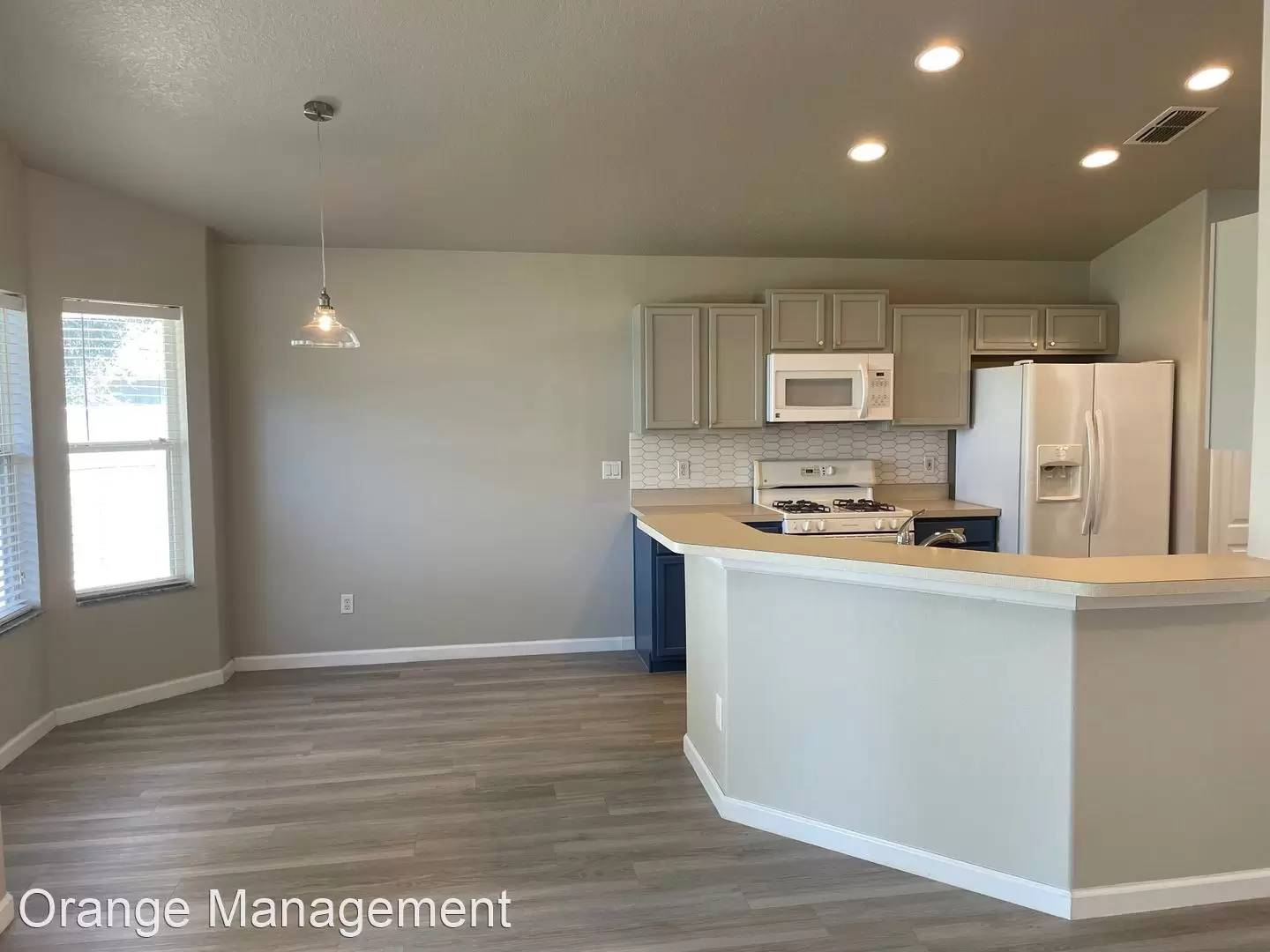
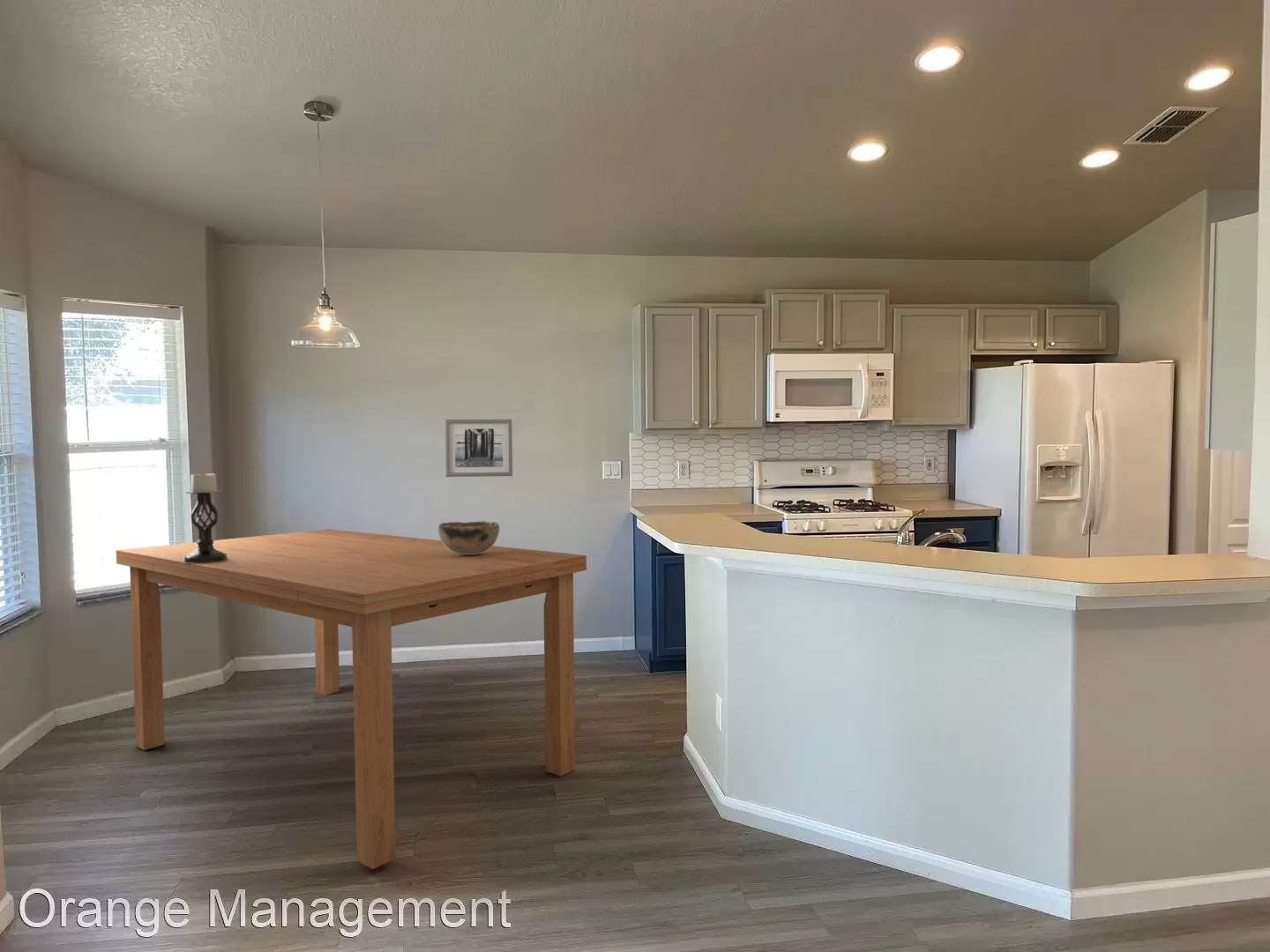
+ dining table [116,528,587,870]
+ wall art [444,419,513,478]
+ decorative bowl [437,520,500,554]
+ candle holder [183,470,228,563]
